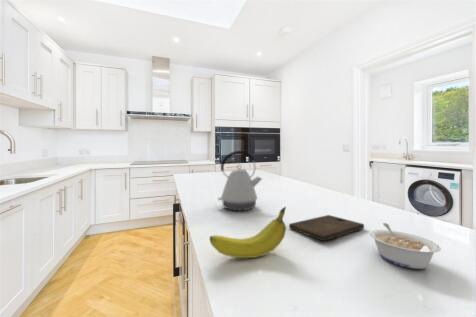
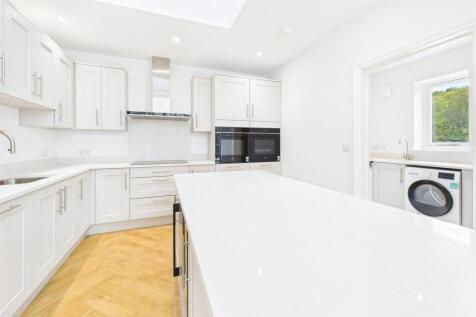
- kettle [217,150,263,212]
- fruit [209,206,287,259]
- cutting board [288,214,365,242]
- legume [369,222,442,270]
